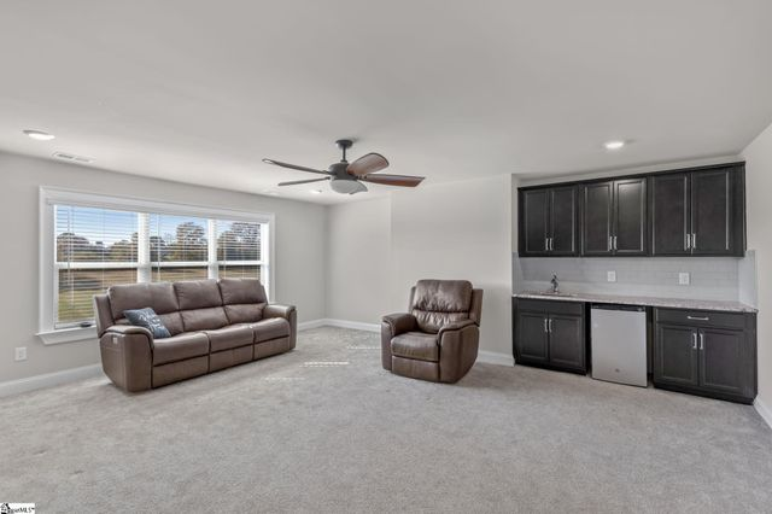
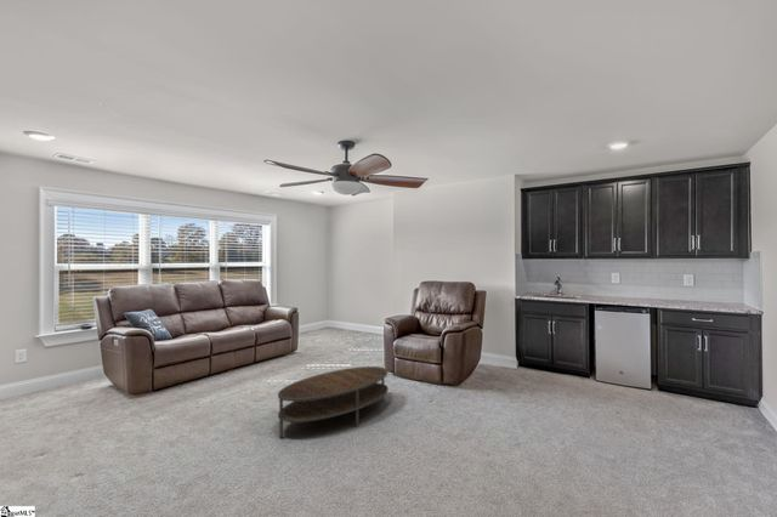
+ coffee table [277,365,390,439]
